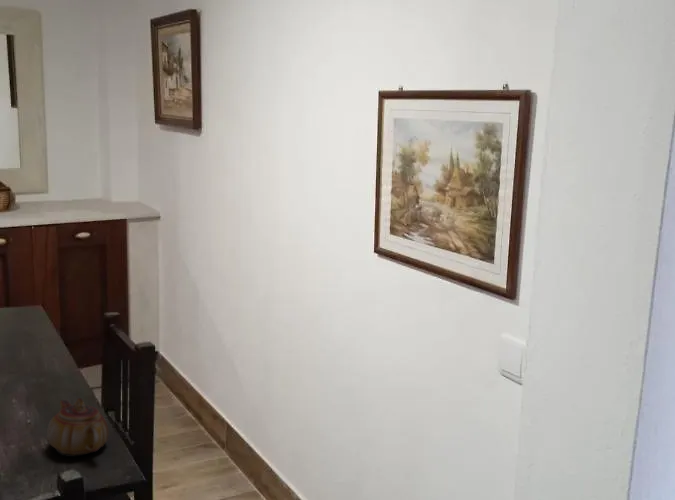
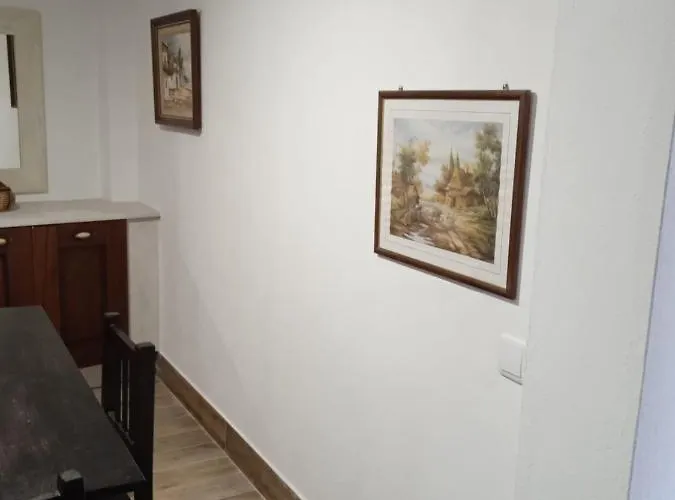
- teapot [46,397,110,458]
